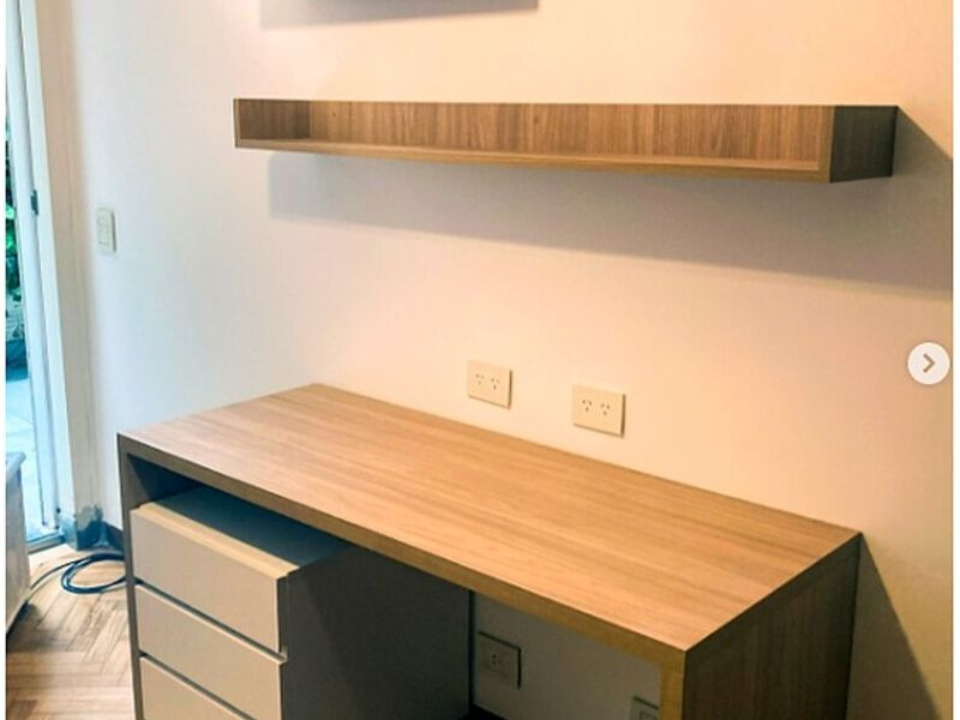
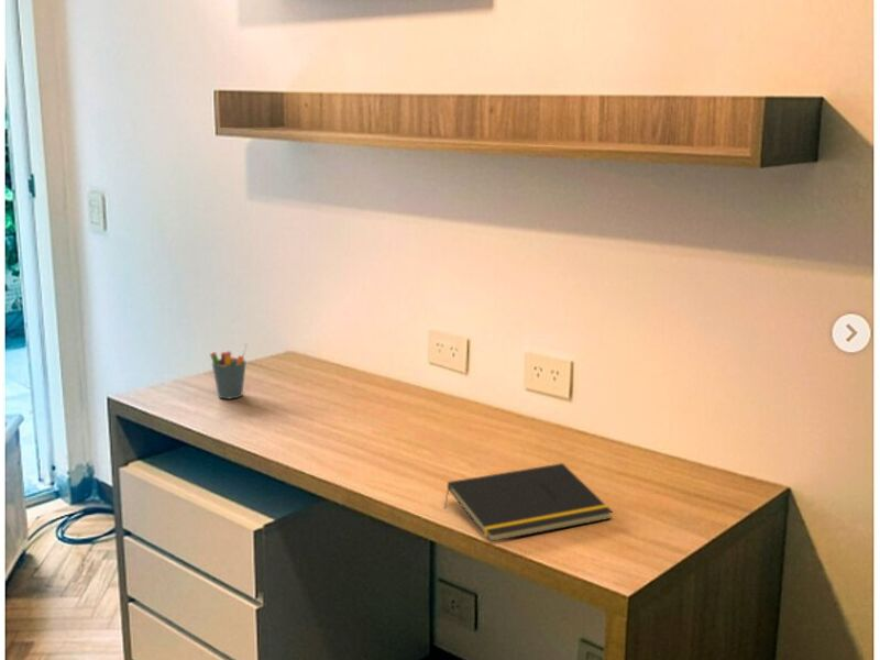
+ pen holder [209,341,249,400]
+ notepad [443,462,614,543]
